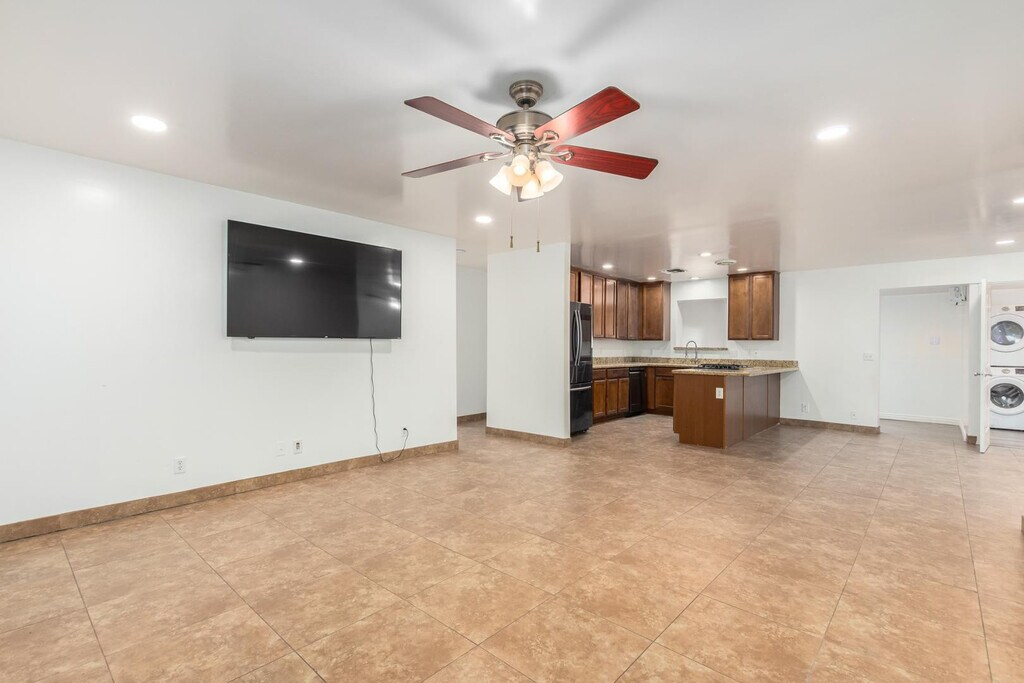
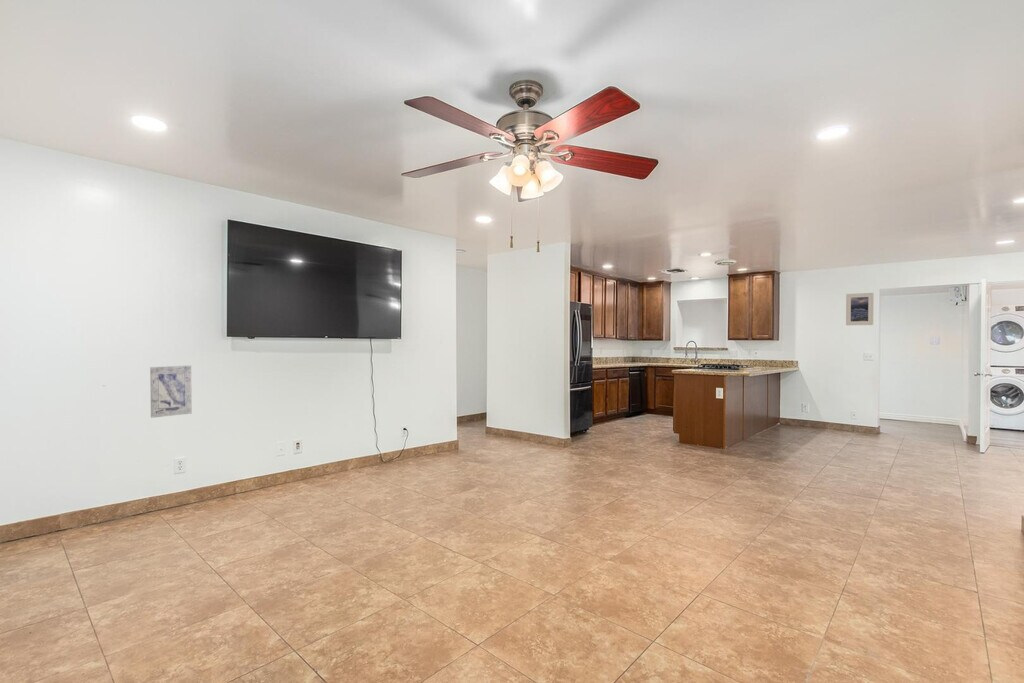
+ wall art [149,365,193,419]
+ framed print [845,292,875,326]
